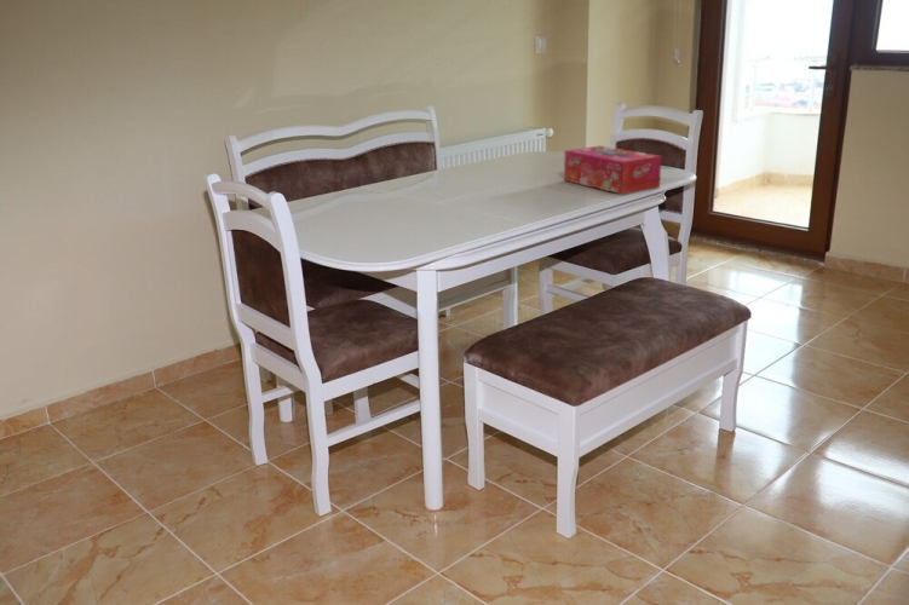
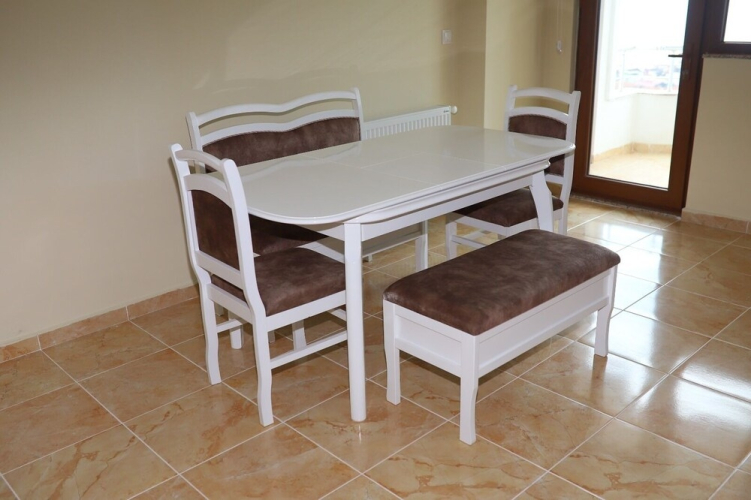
- tissue box [563,145,662,196]
